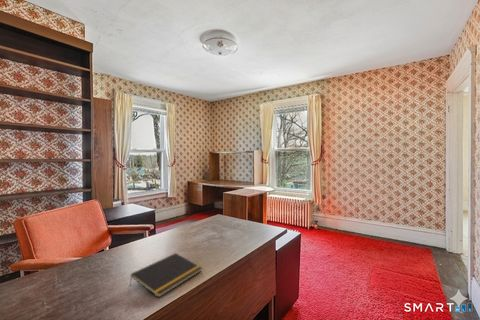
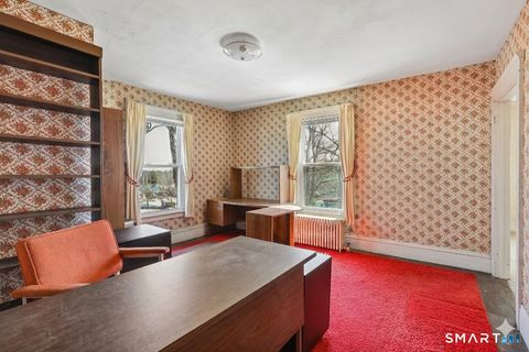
- notepad [129,252,203,298]
